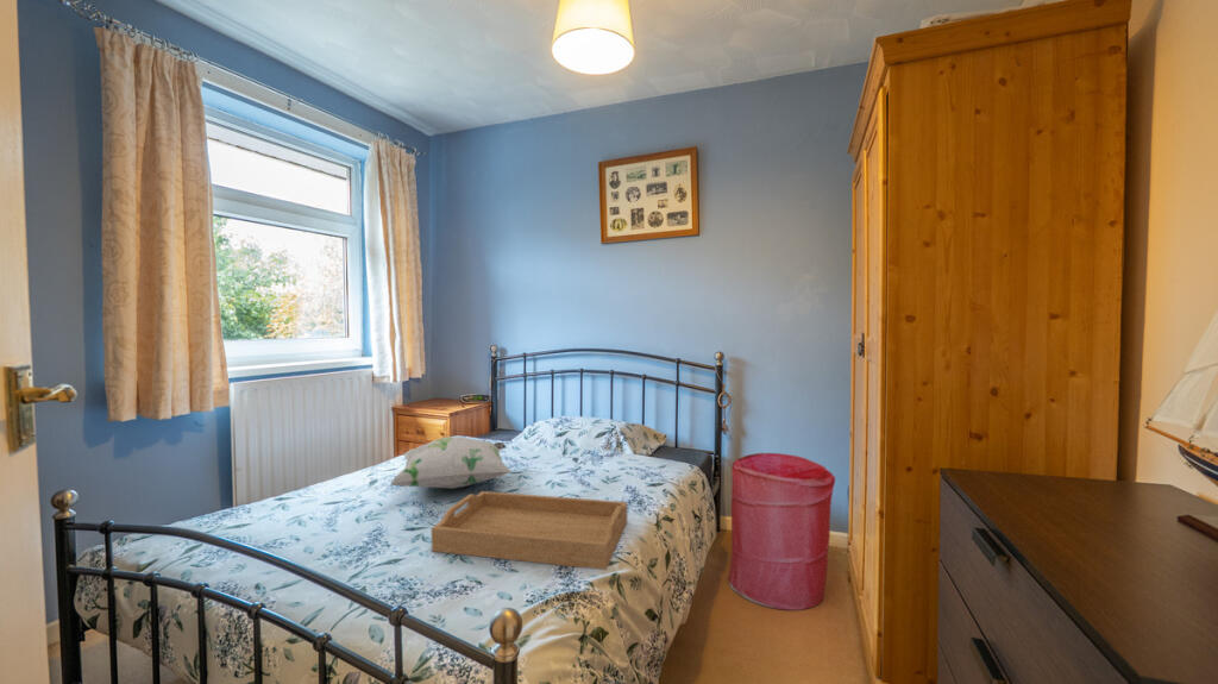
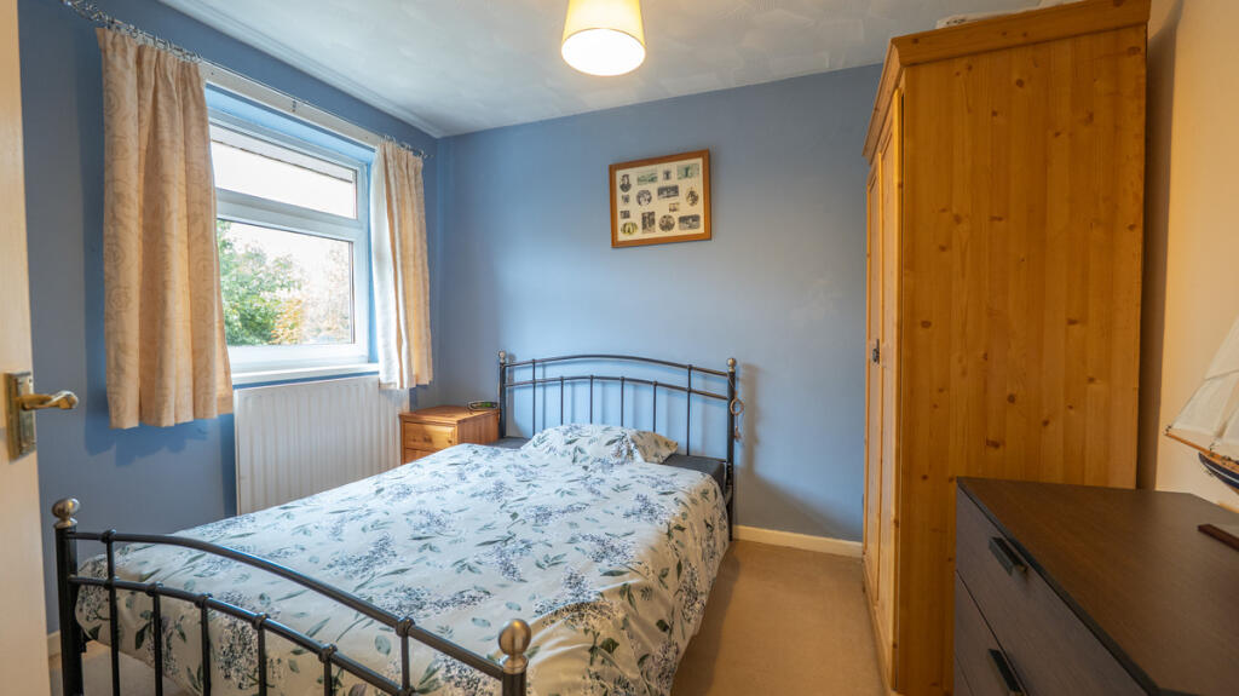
- serving tray [431,490,628,571]
- decorative pillow [390,435,514,490]
- laundry hamper [728,452,836,611]
